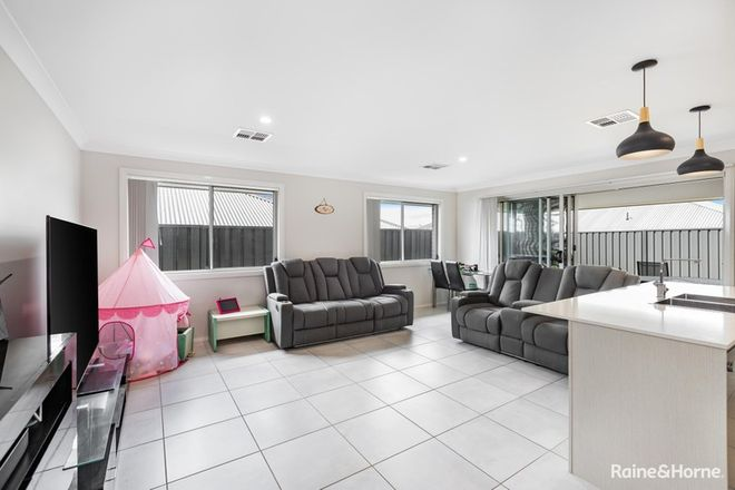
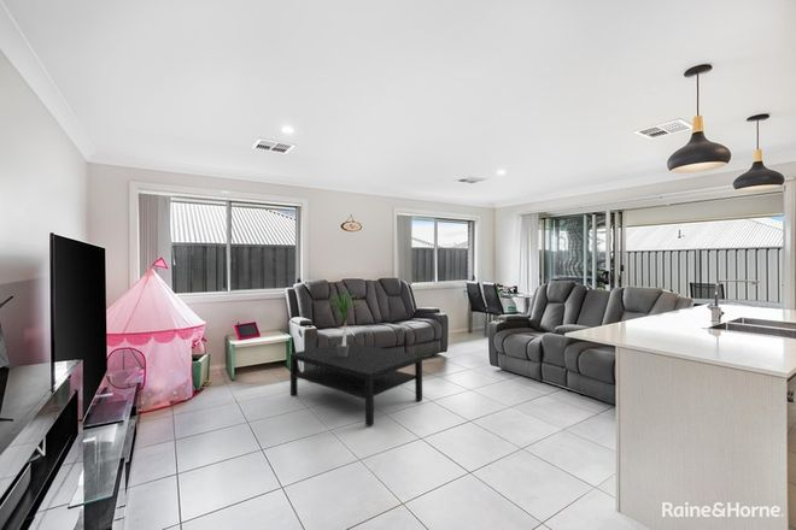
+ coffee table [289,341,423,428]
+ potted plant [321,288,367,357]
